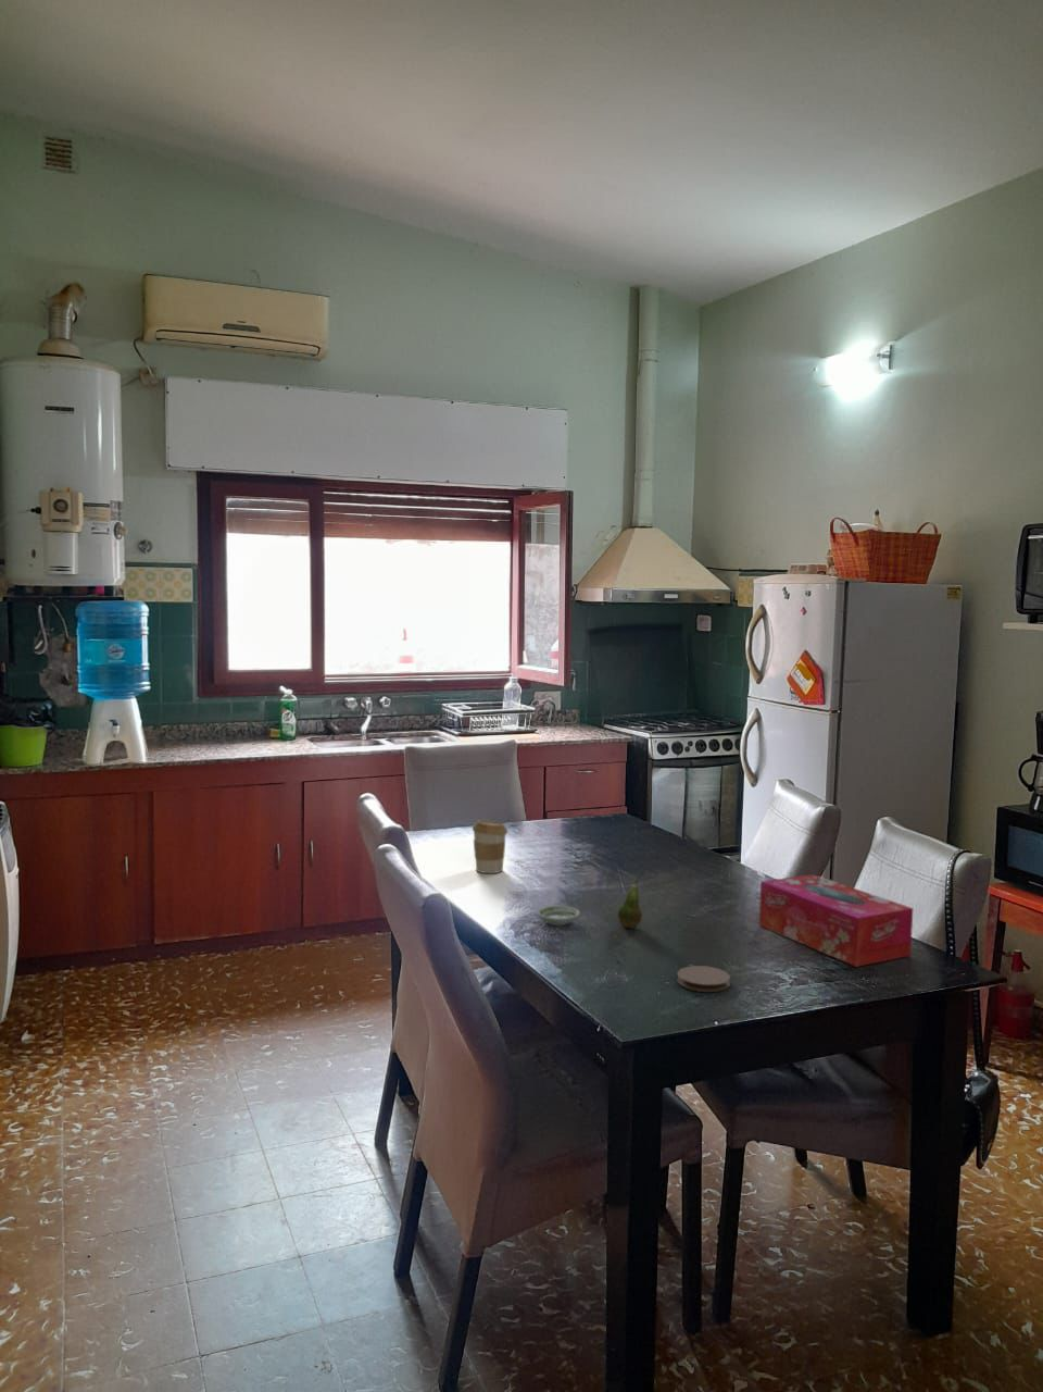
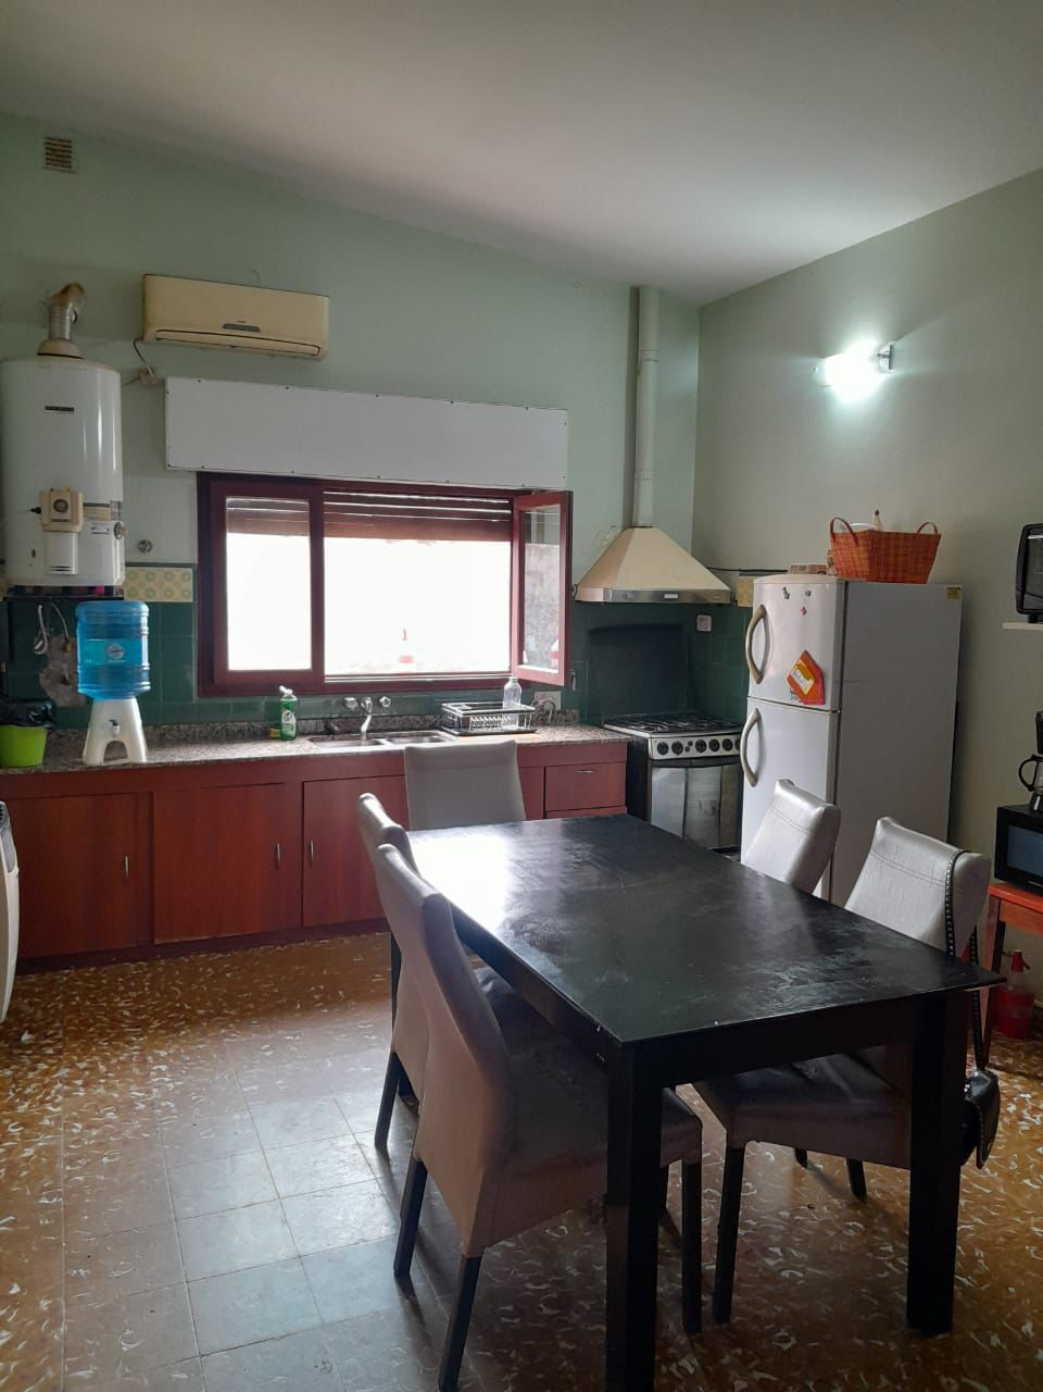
- fruit [617,872,643,929]
- coaster [676,965,731,993]
- saucer [536,905,582,926]
- tissue box [758,874,914,968]
- coffee cup [471,820,508,875]
